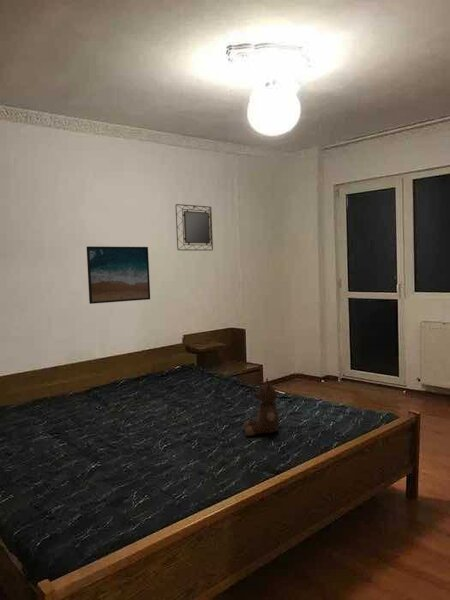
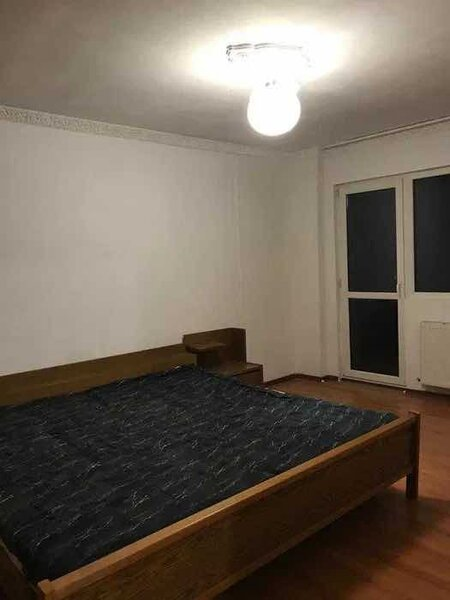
- home mirror [175,203,214,251]
- teddy bear [243,377,280,437]
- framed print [86,245,151,305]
